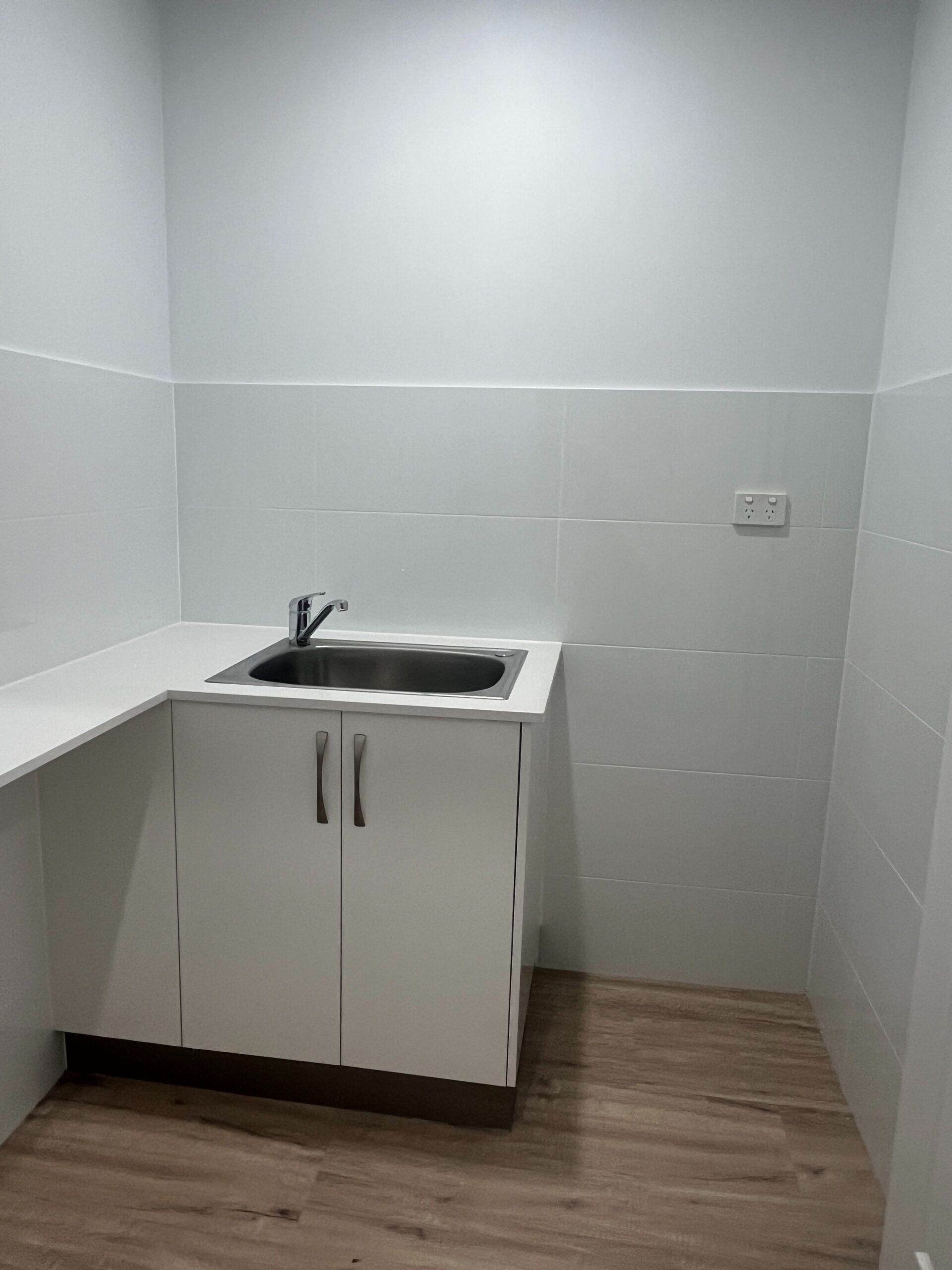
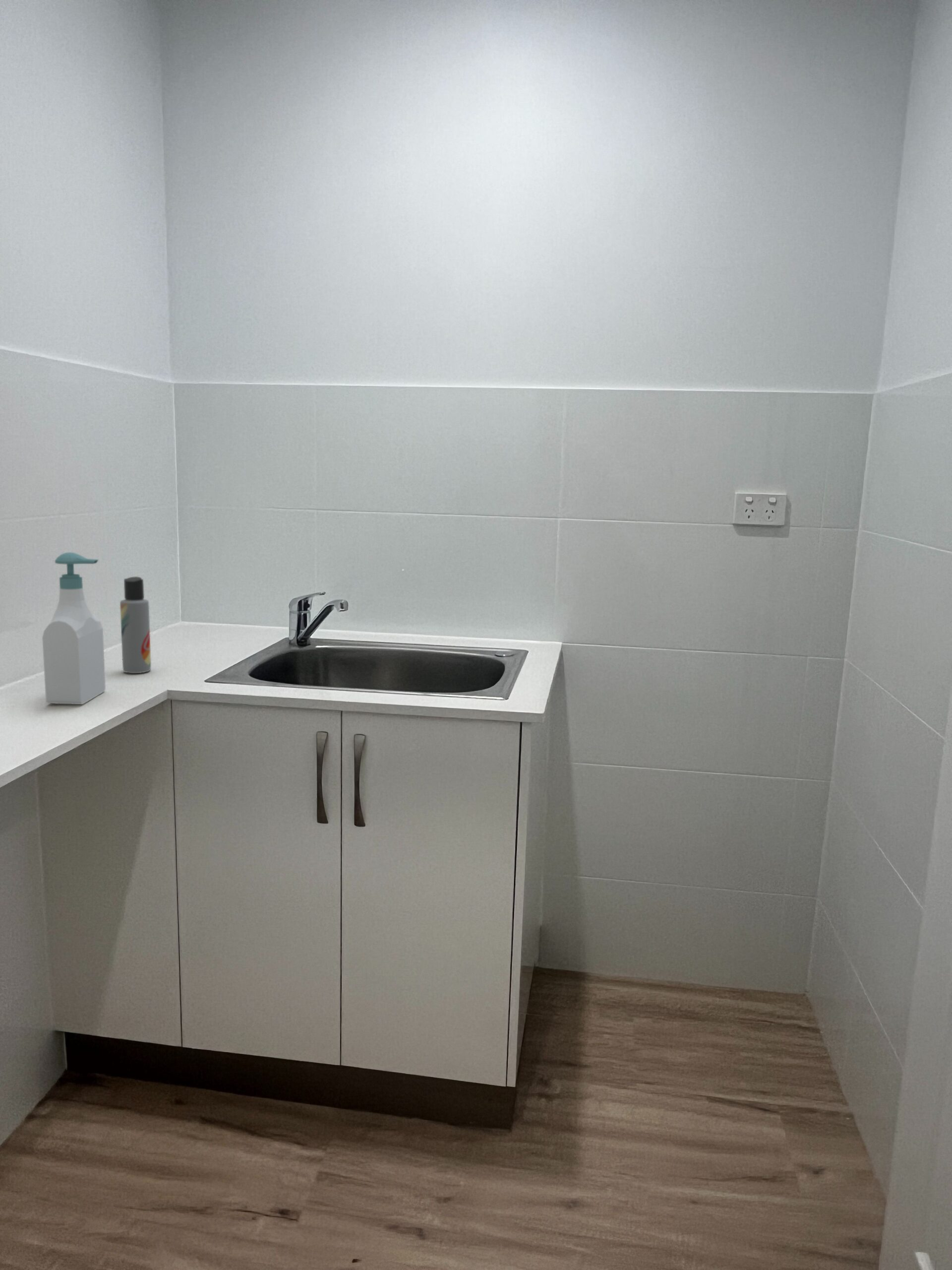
+ lotion bottle [119,576,151,674]
+ soap bottle [42,552,106,705]
